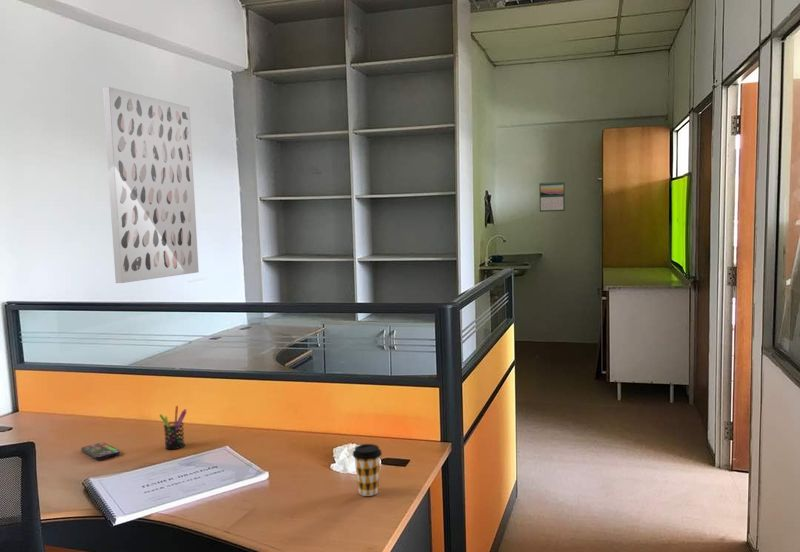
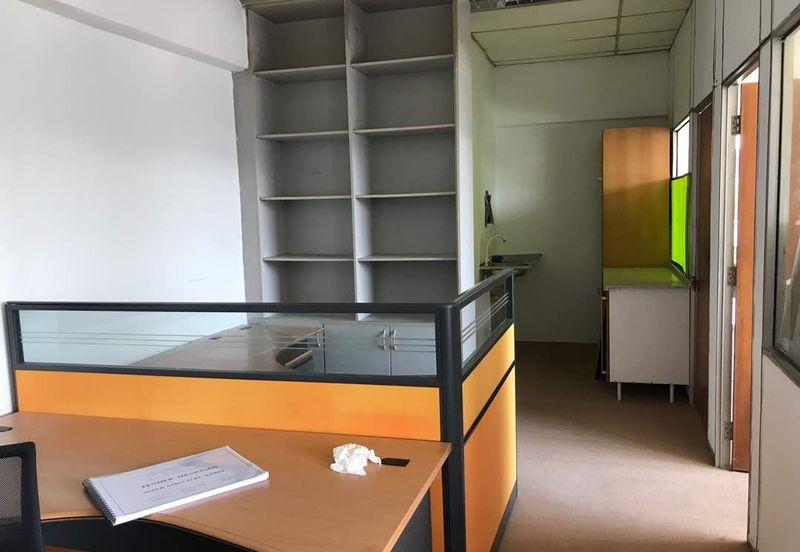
- calendar [538,180,566,213]
- smartphone [80,442,121,461]
- pen holder [158,405,187,450]
- coffee cup [352,443,383,497]
- wall art [102,86,200,284]
